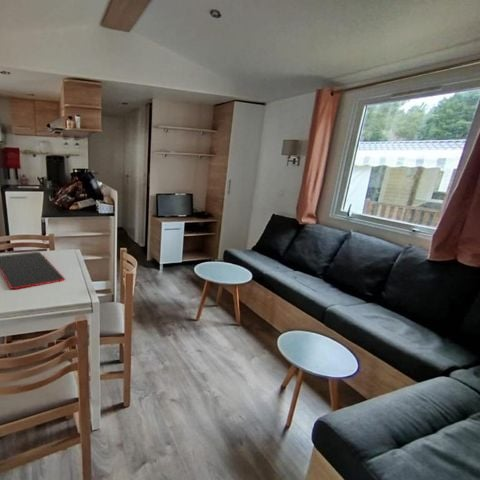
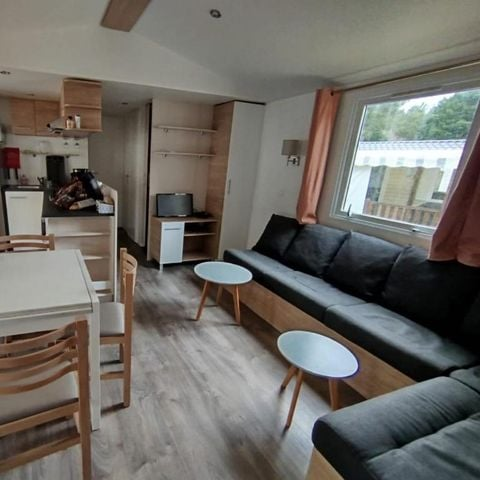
- cutting board [0,251,66,290]
